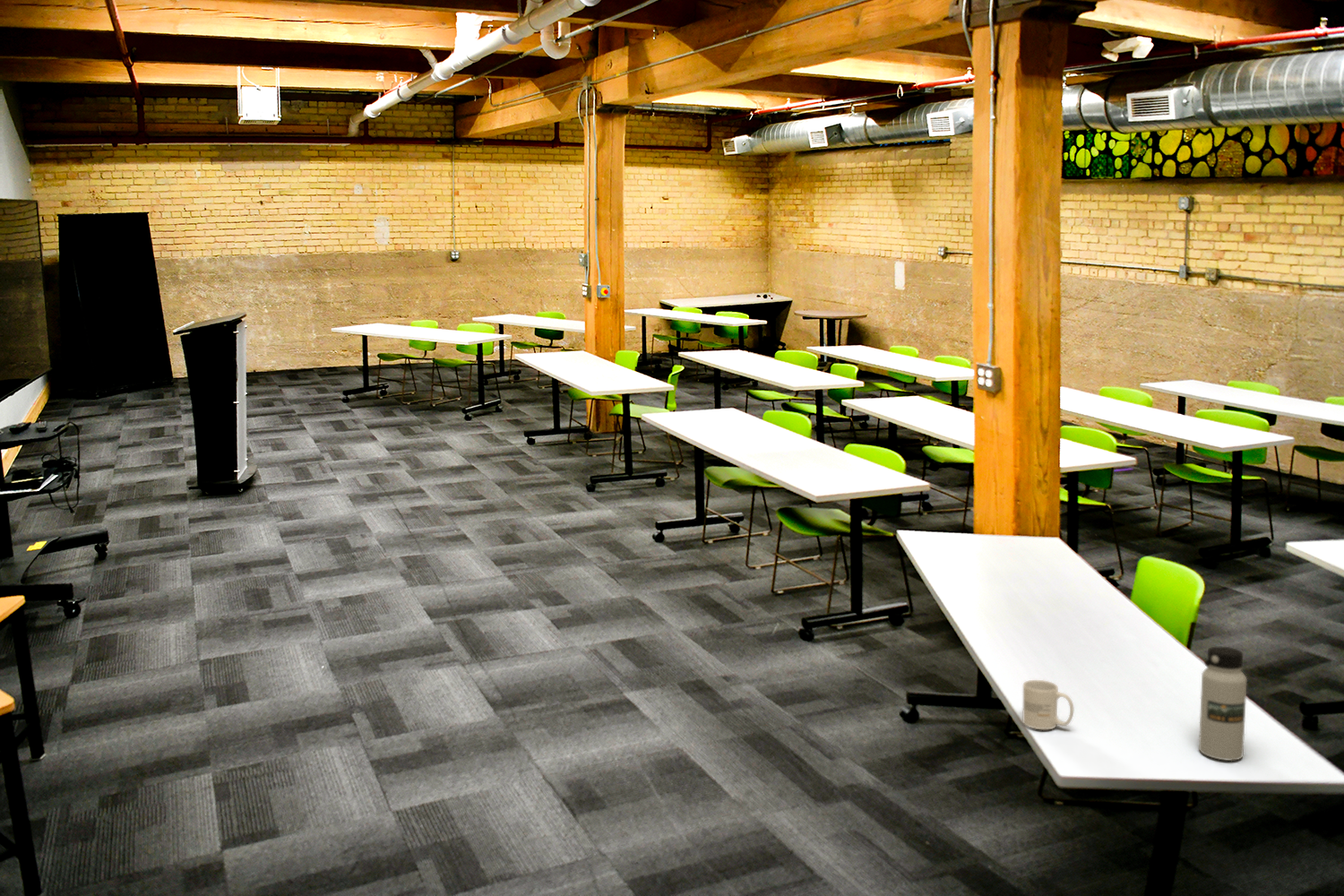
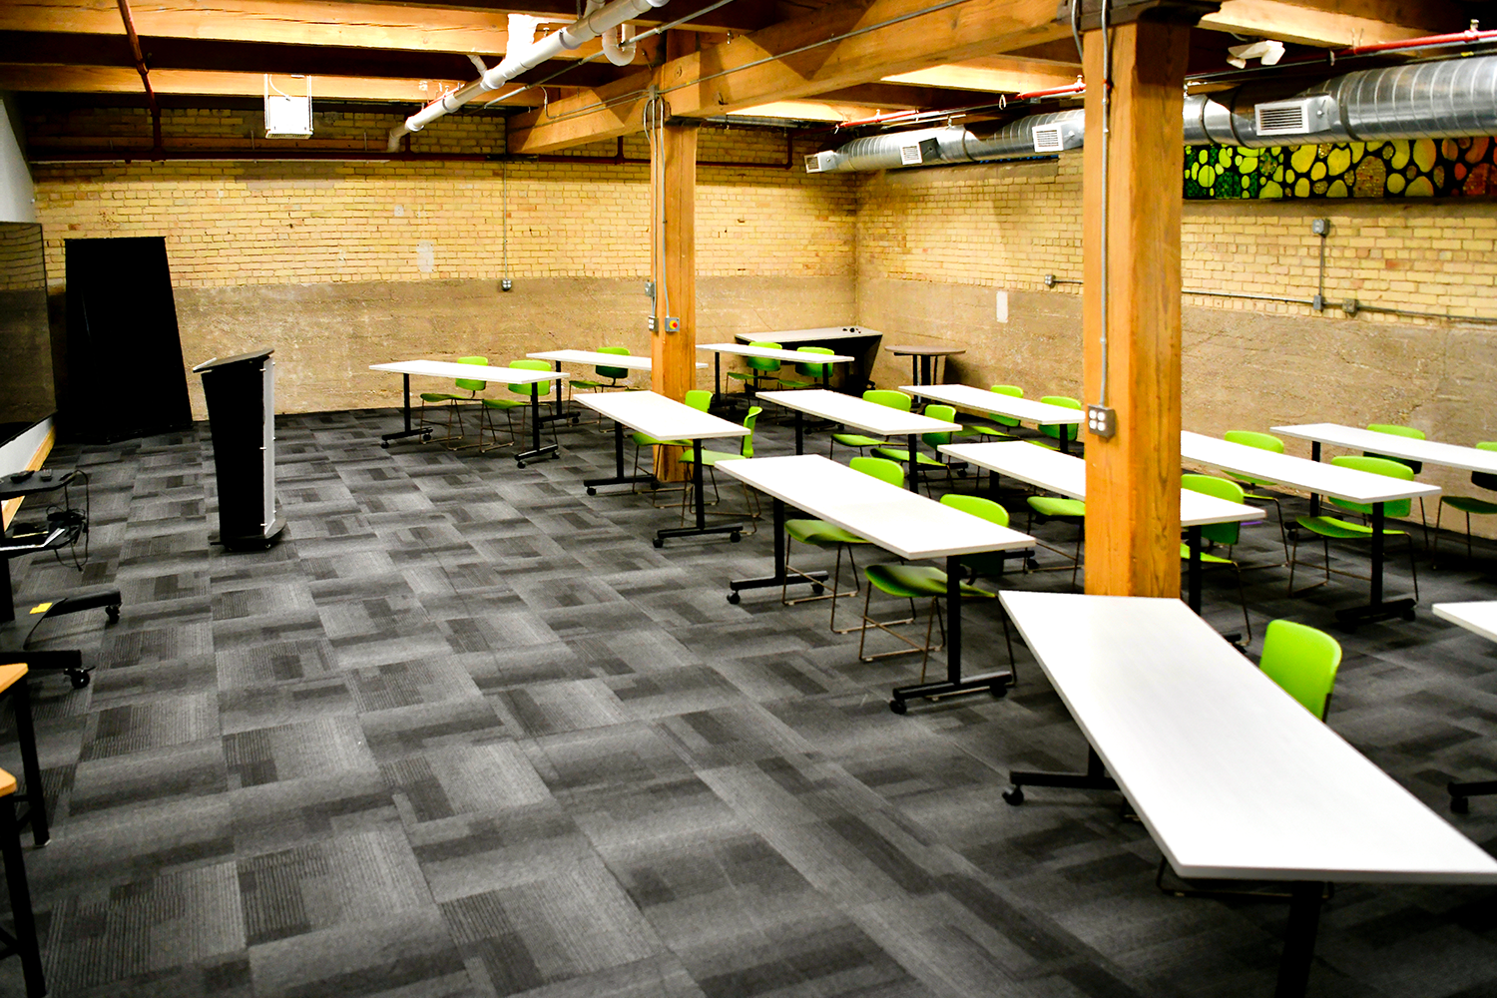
- mug [1021,679,1074,730]
- water bottle [1198,646,1247,762]
